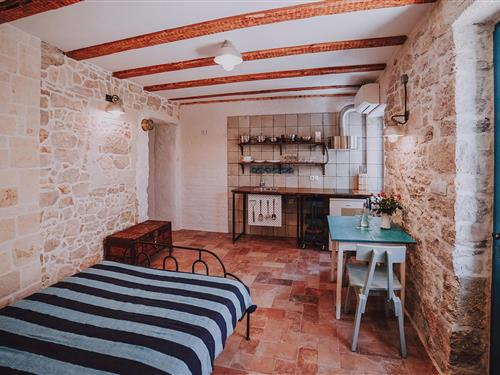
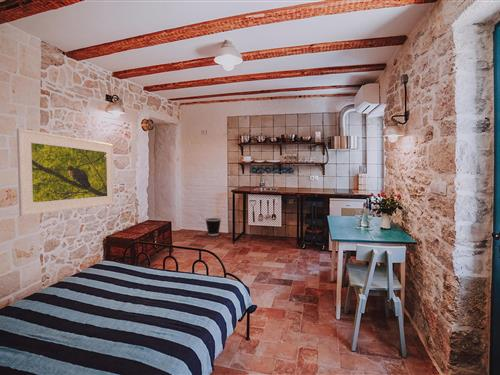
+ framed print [16,127,115,217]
+ wastebasket [204,217,222,237]
